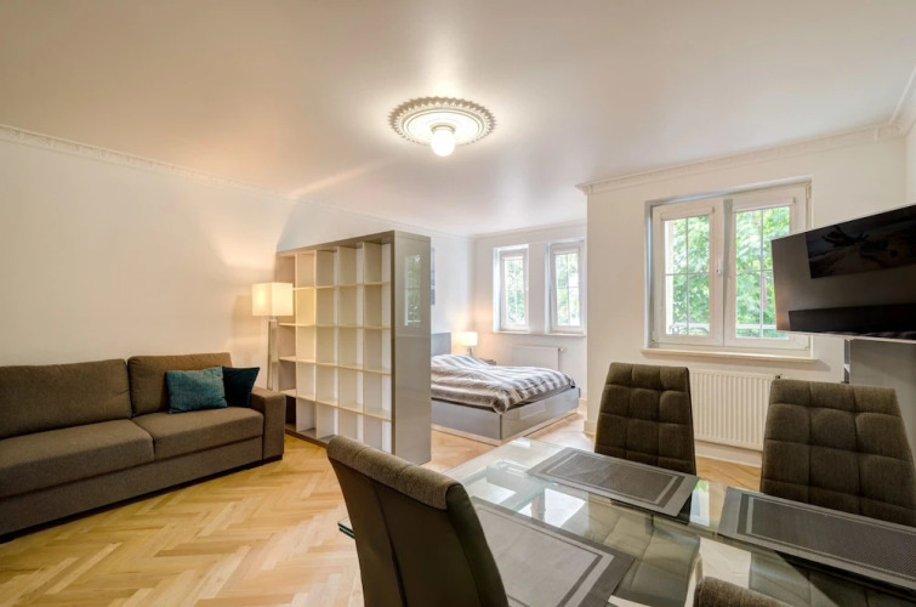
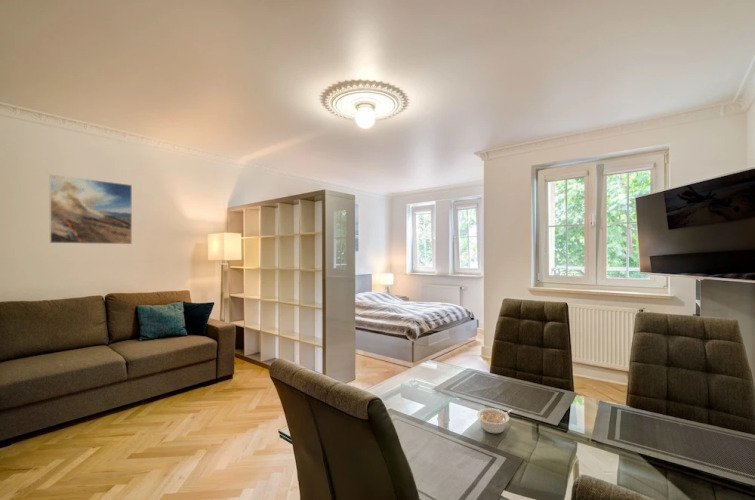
+ legume [476,407,514,434]
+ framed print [49,174,133,245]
